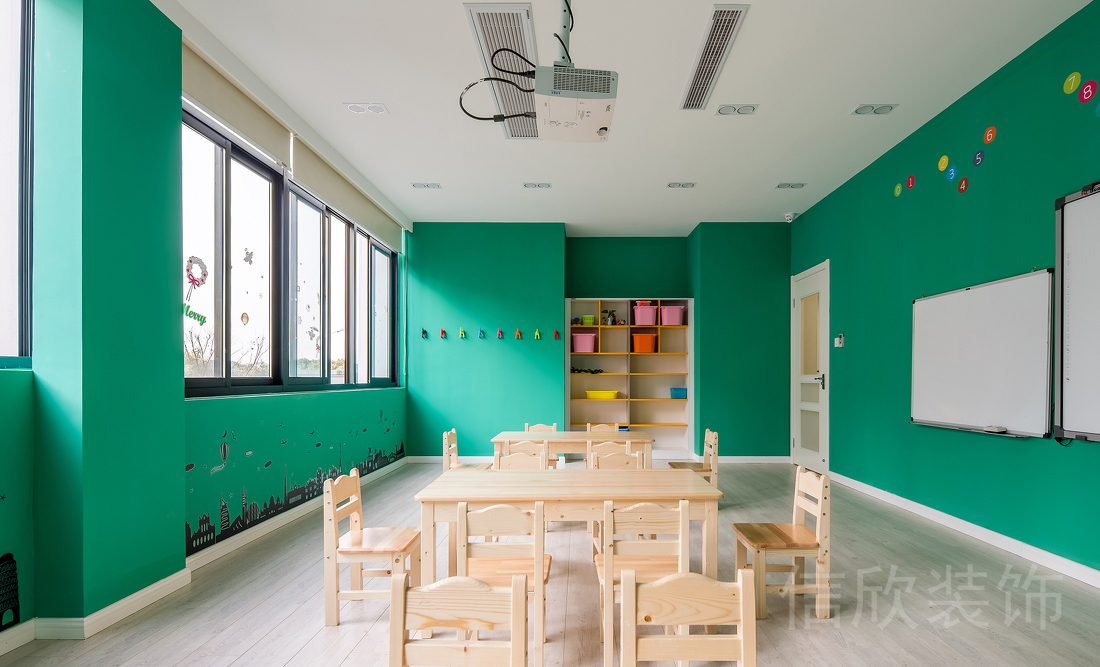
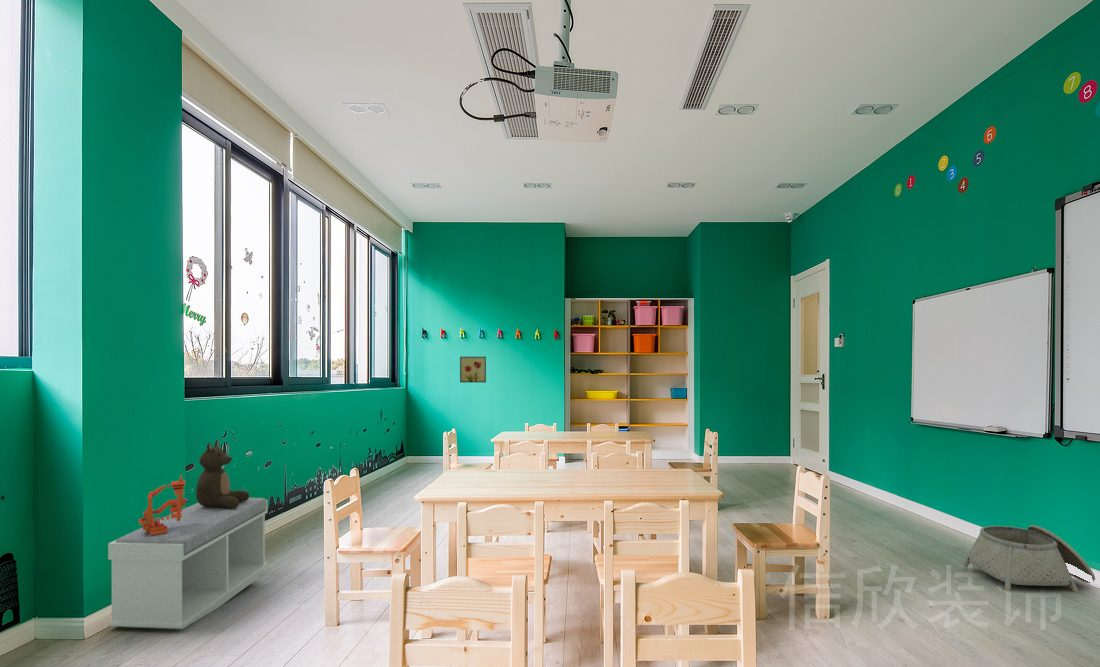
+ bench [107,497,269,630]
+ stuffed bear [195,439,250,508]
+ basket [962,524,1096,594]
+ wall art [459,356,487,383]
+ toy blocks [138,474,189,535]
